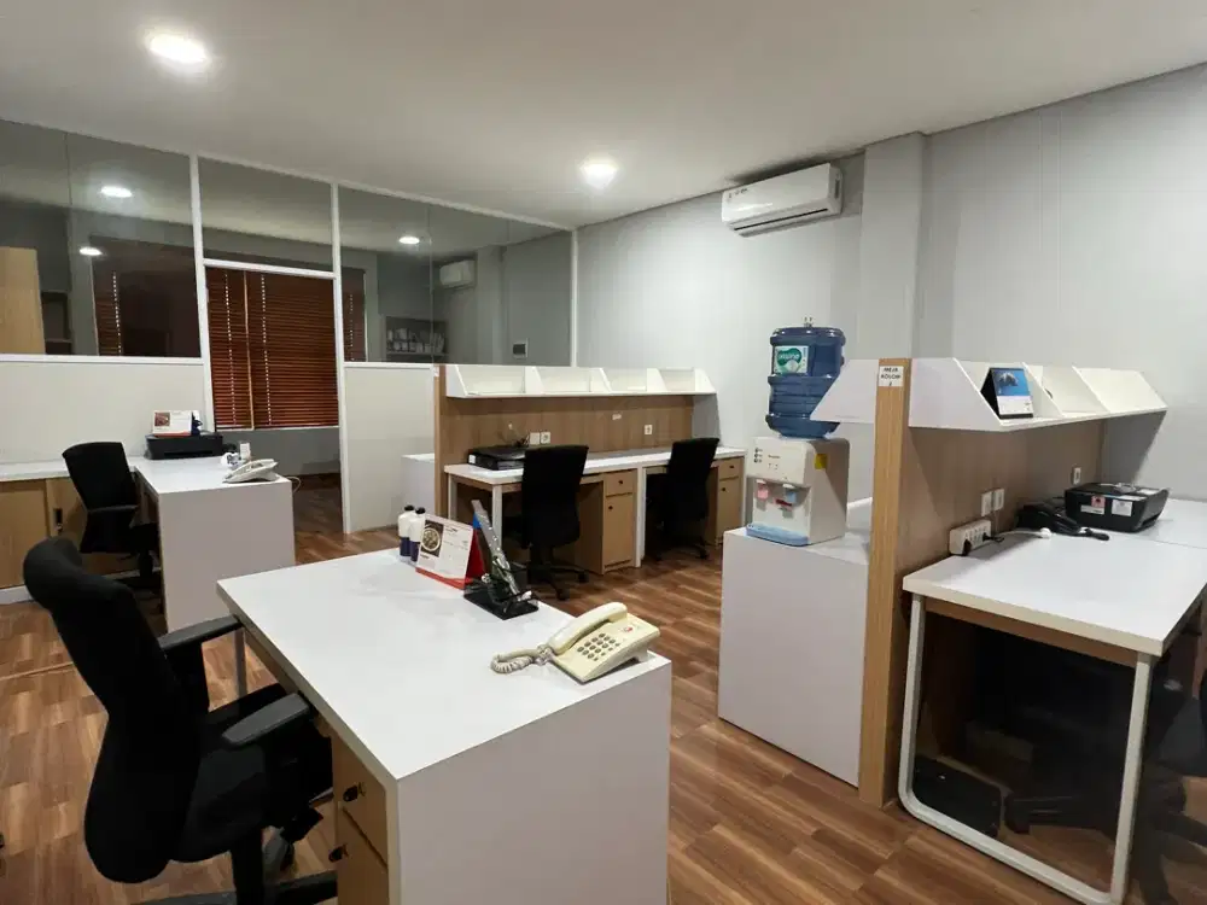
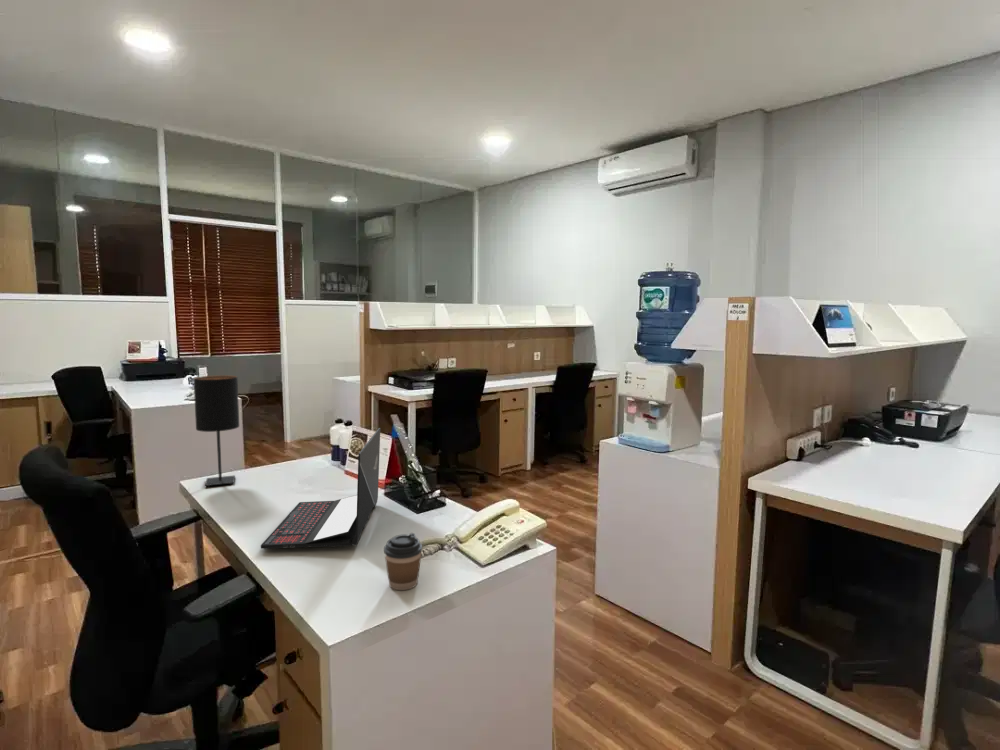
+ table lamp [193,374,240,488]
+ laptop [260,427,381,550]
+ coffee cup [383,532,423,591]
